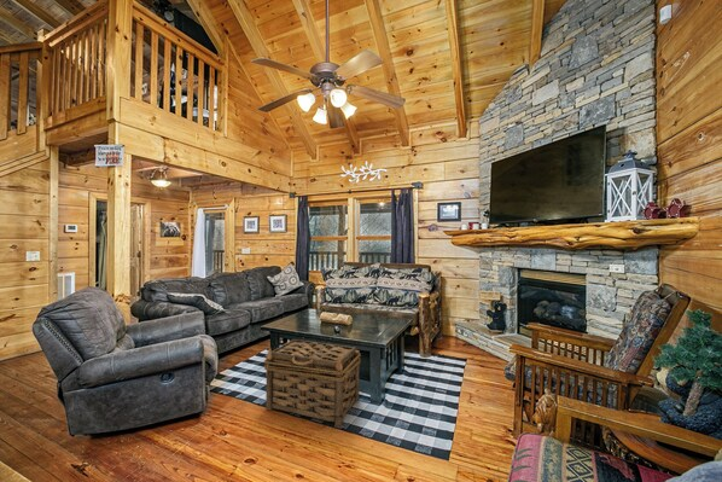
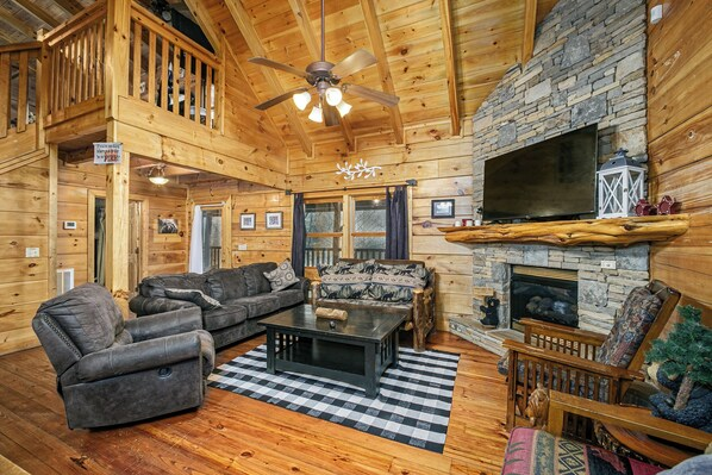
- basket [263,338,362,428]
